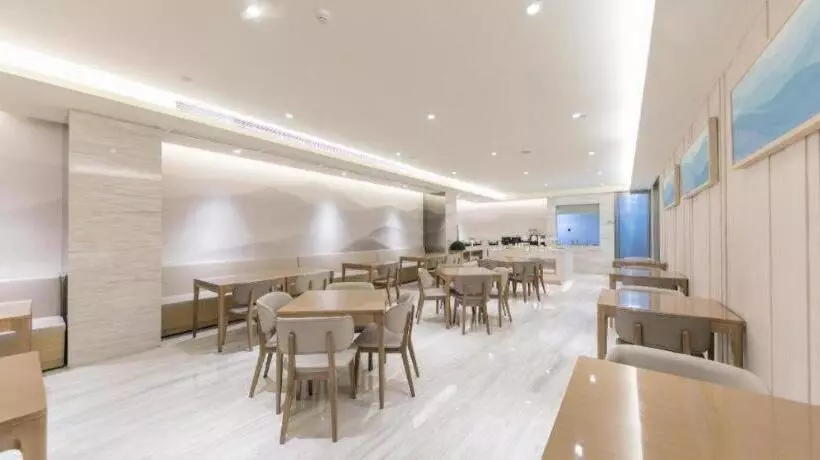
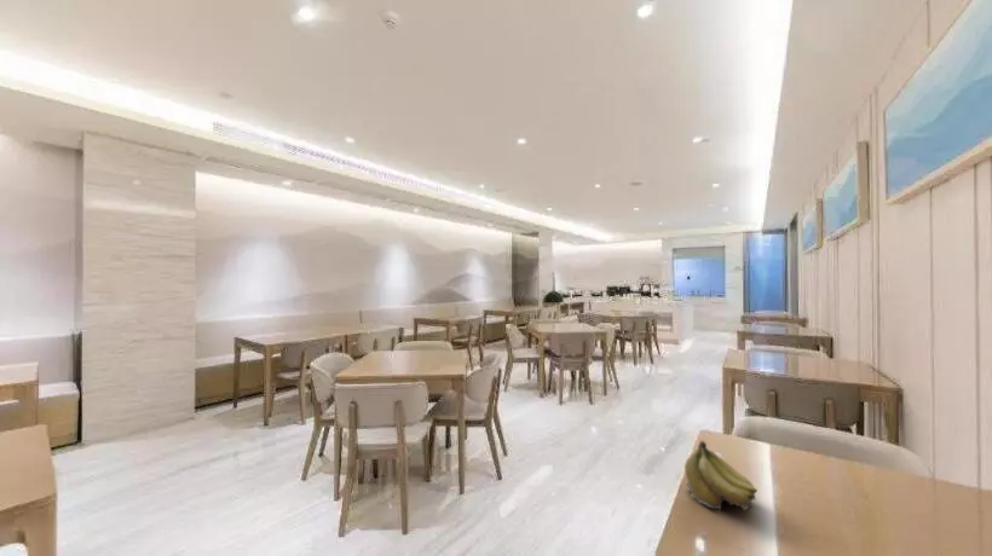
+ fruit [684,440,759,511]
